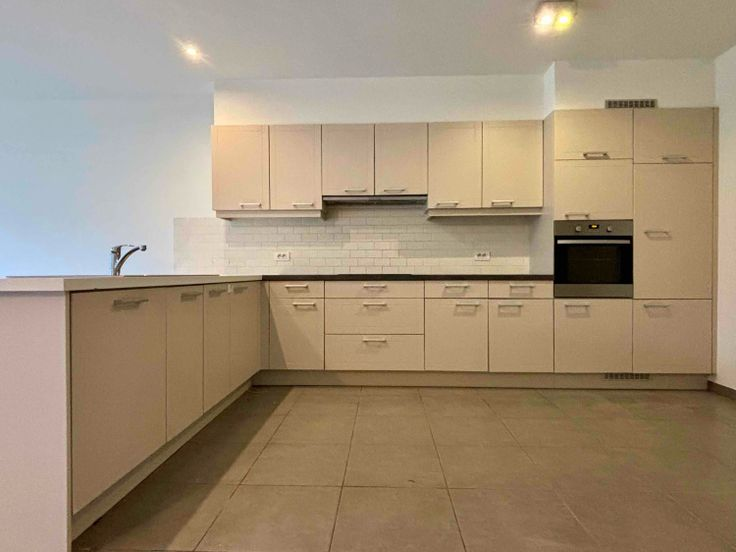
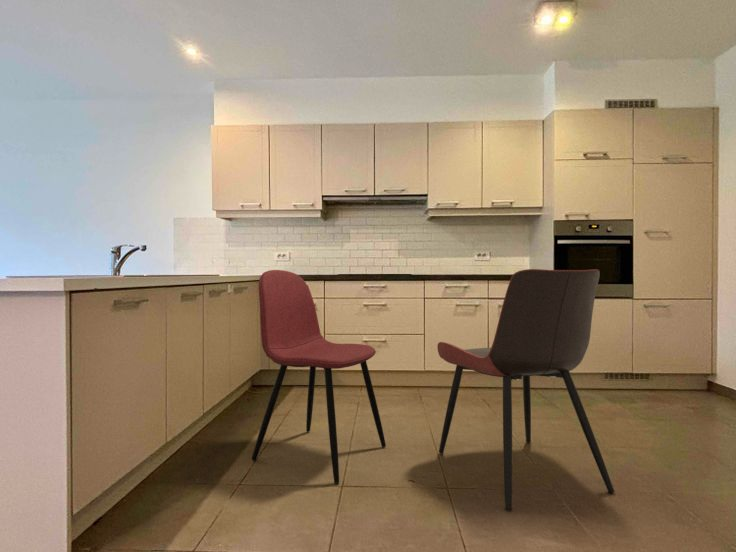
+ dining chair [251,269,387,485]
+ dining chair [436,268,615,511]
